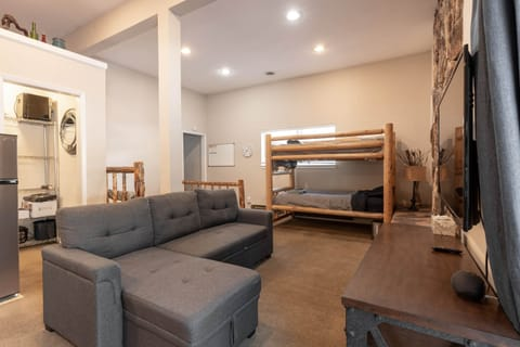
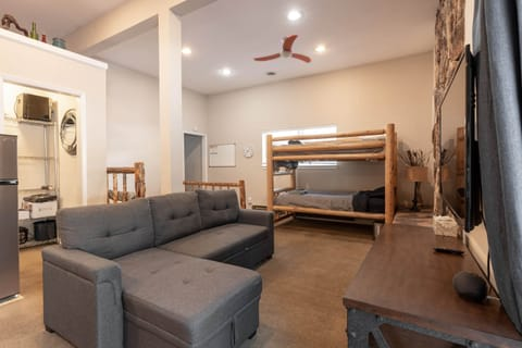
+ ceiling fan [252,34,312,64]
